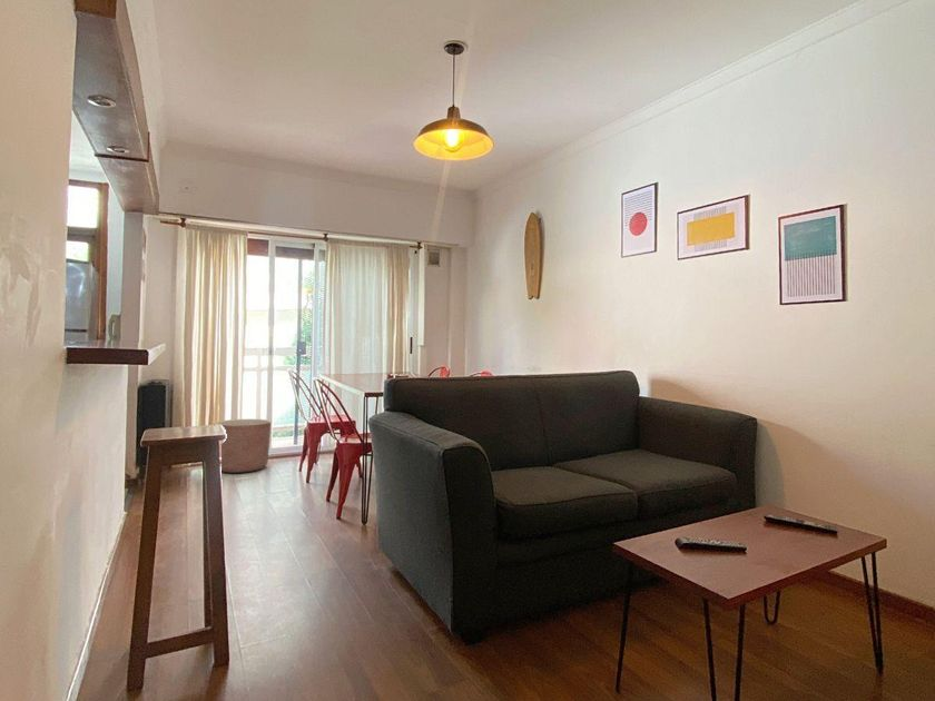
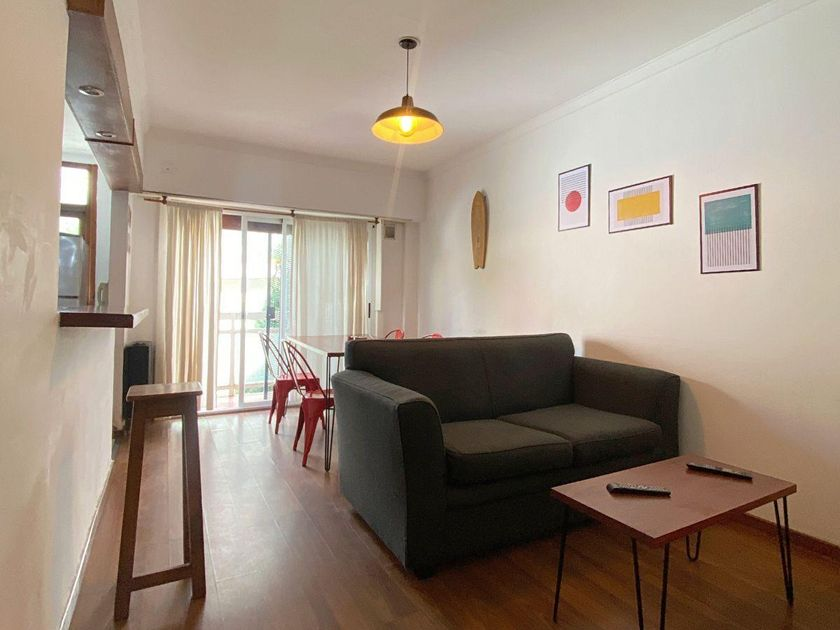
- planter [214,418,272,474]
